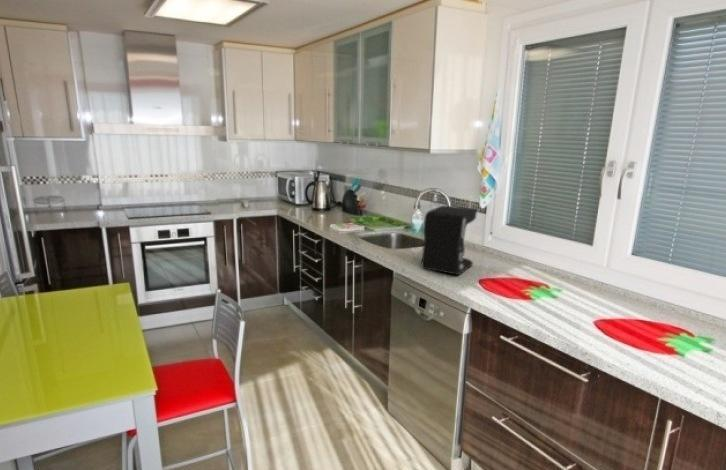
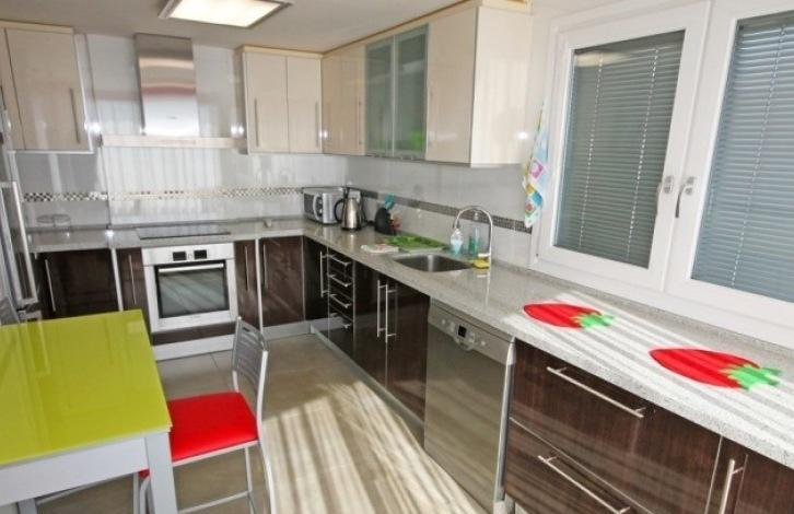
- coffee maker [421,204,478,276]
